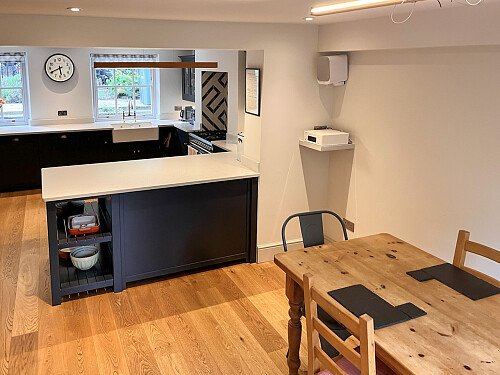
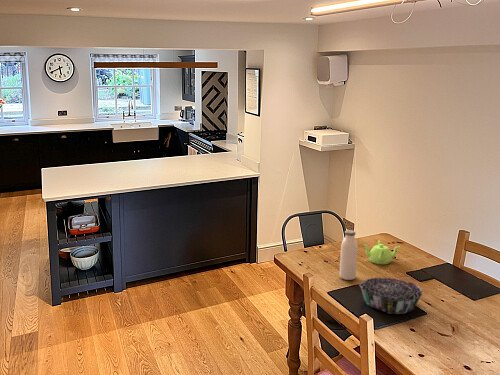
+ water bottle [339,229,359,281]
+ decorative bowl [358,277,423,315]
+ teapot [363,239,401,265]
